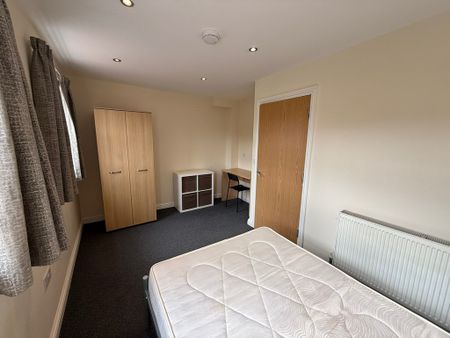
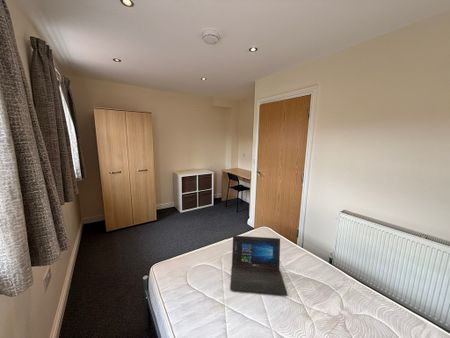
+ laptop [229,235,288,296]
